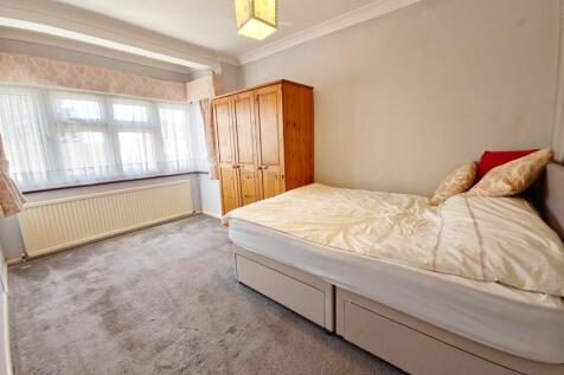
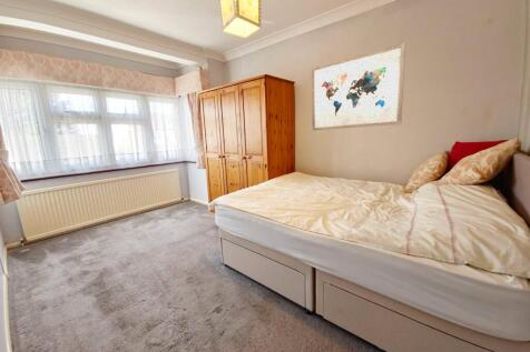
+ wall art [311,42,406,131]
